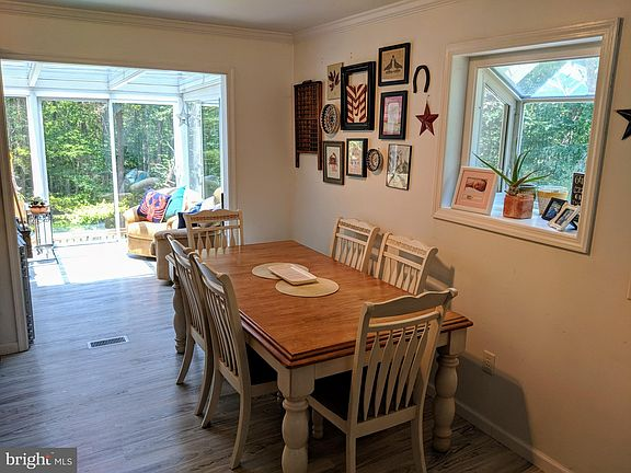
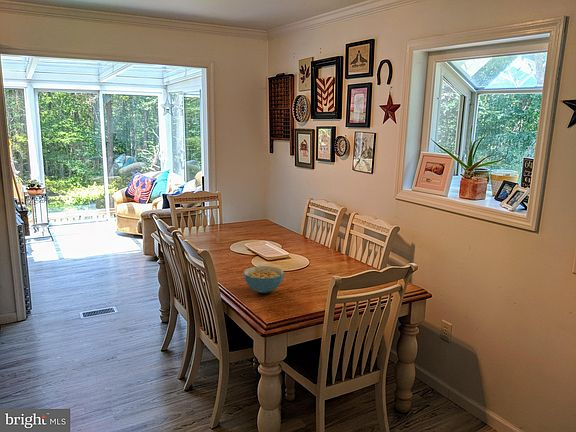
+ cereal bowl [242,265,285,294]
